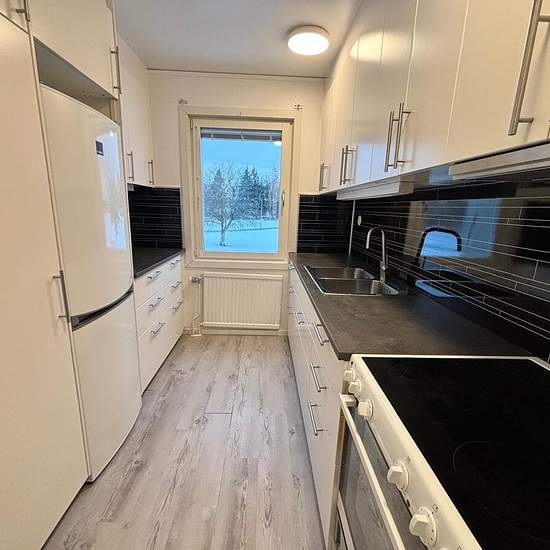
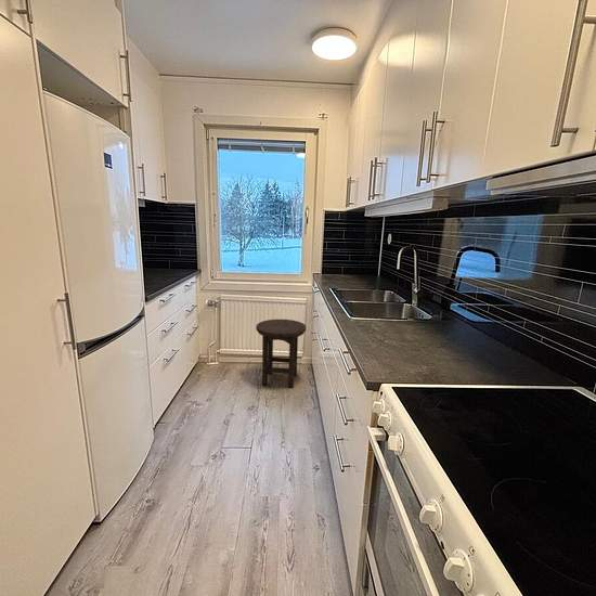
+ stool [255,319,307,389]
